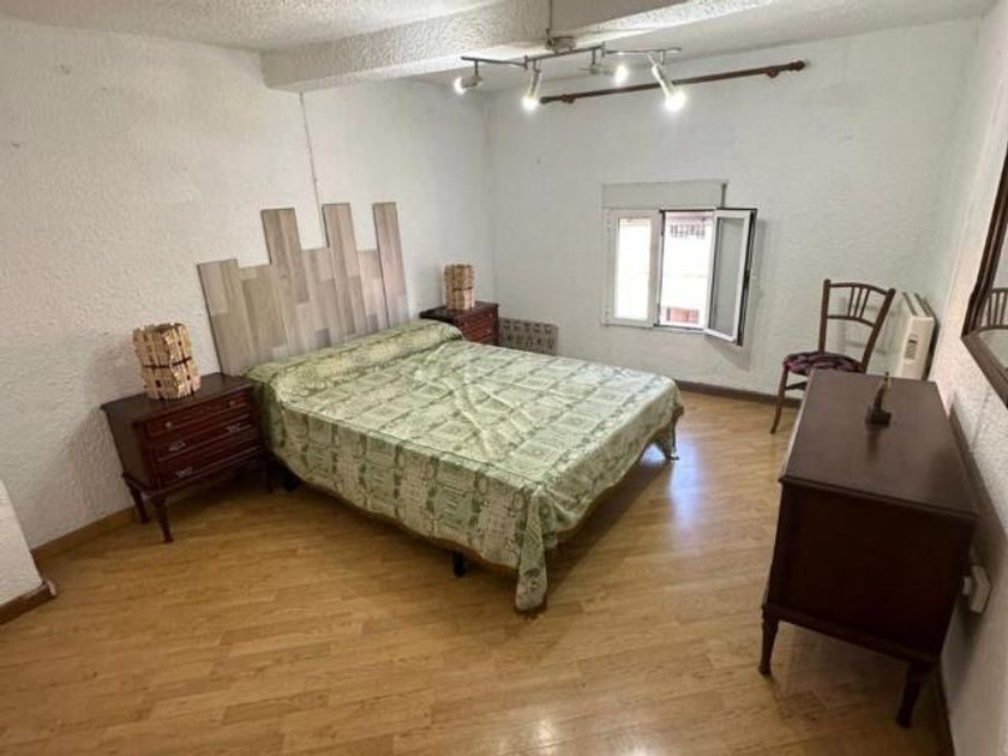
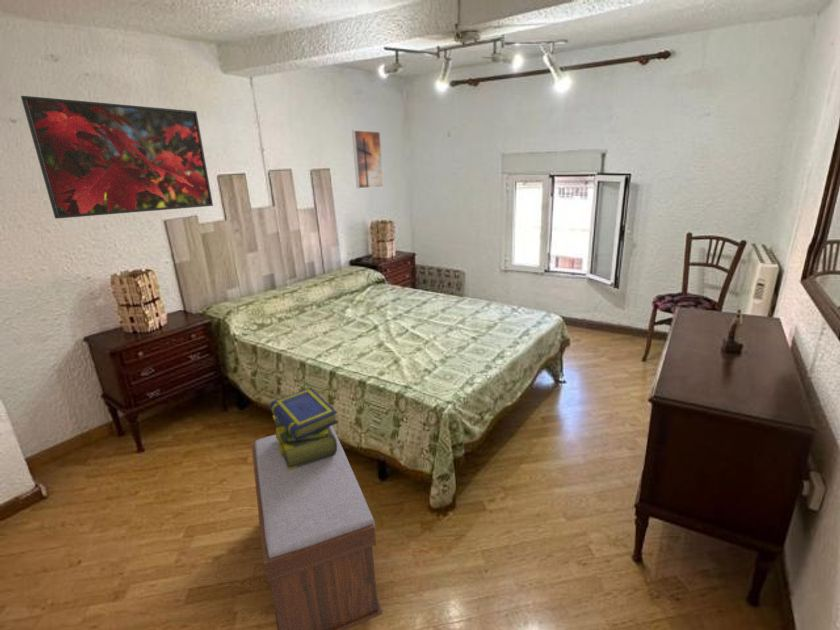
+ bench [250,425,384,630]
+ stack of books [269,386,339,471]
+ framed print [20,95,214,220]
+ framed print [351,129,384,190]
